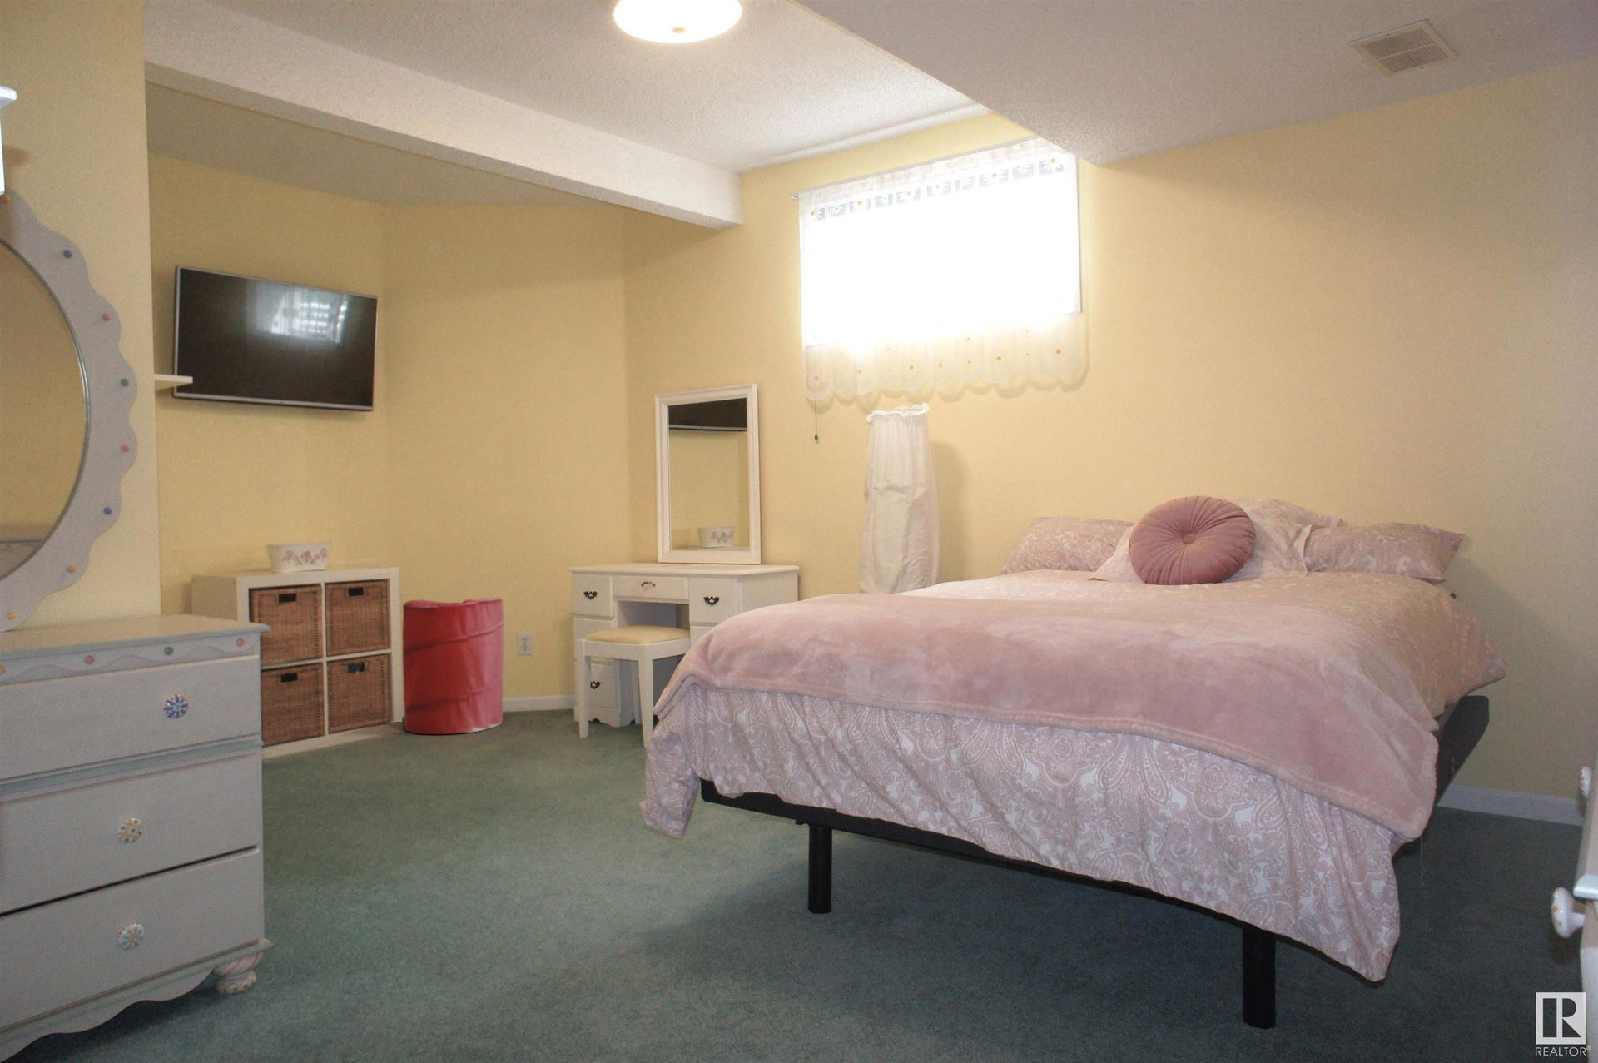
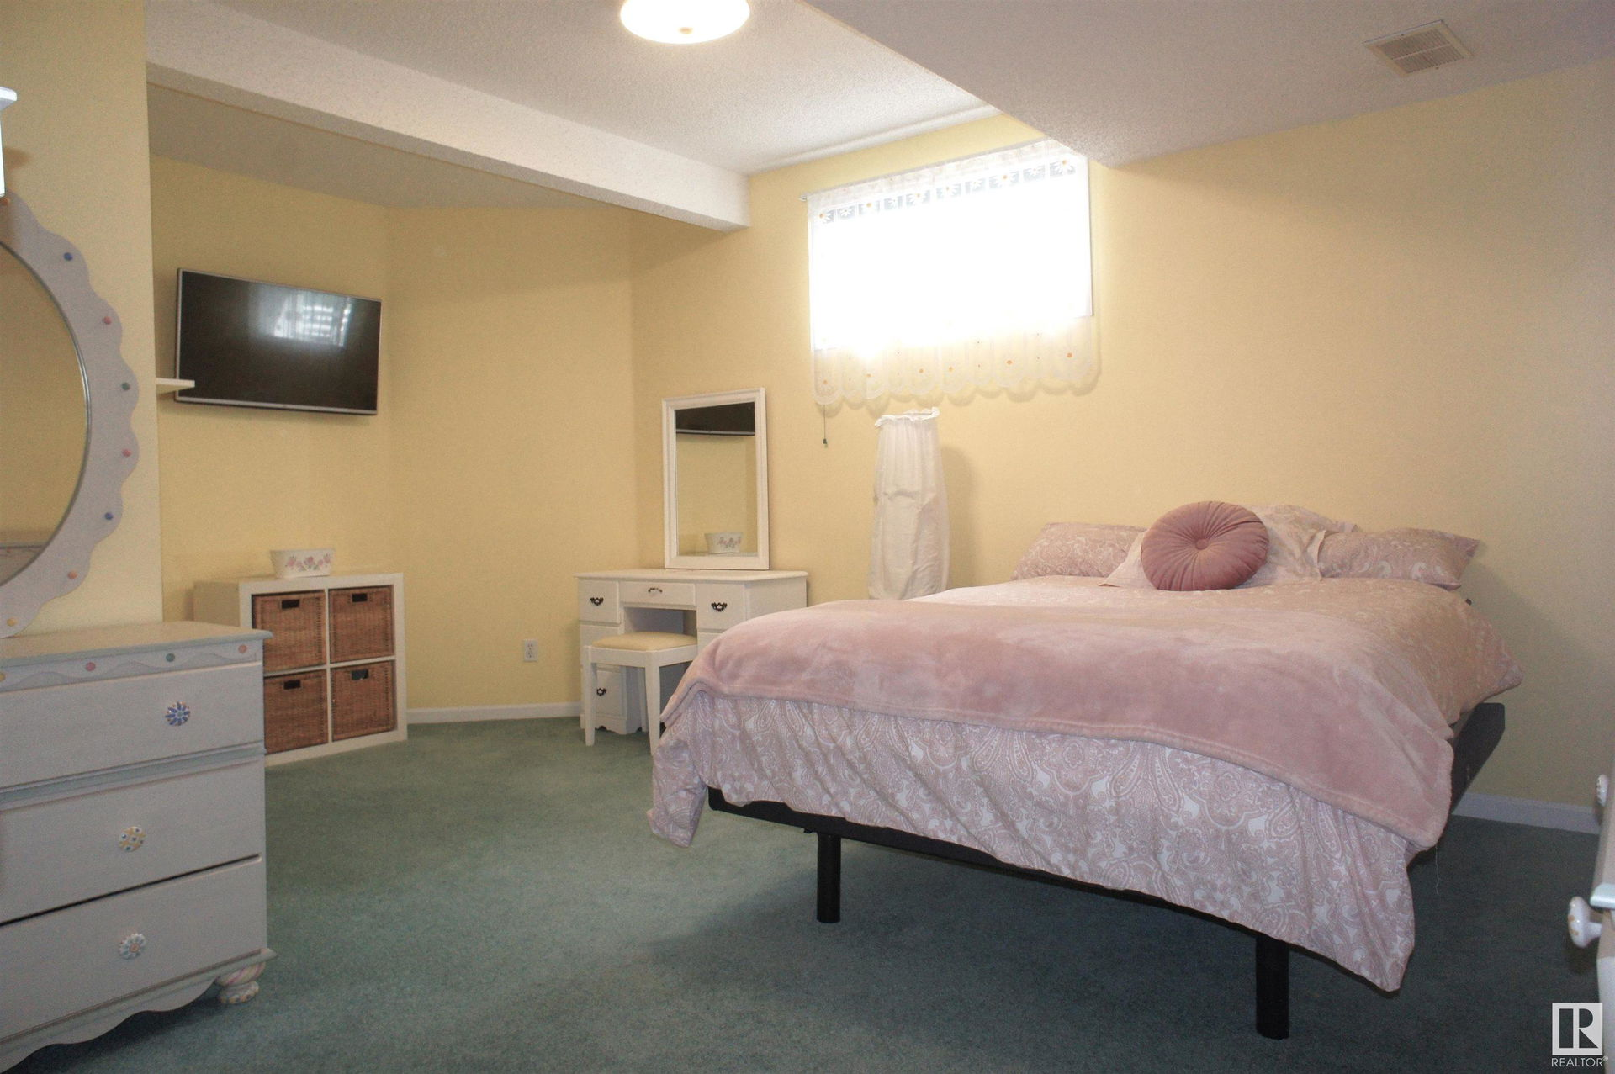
- laundry hamper [401,596,504,736]
